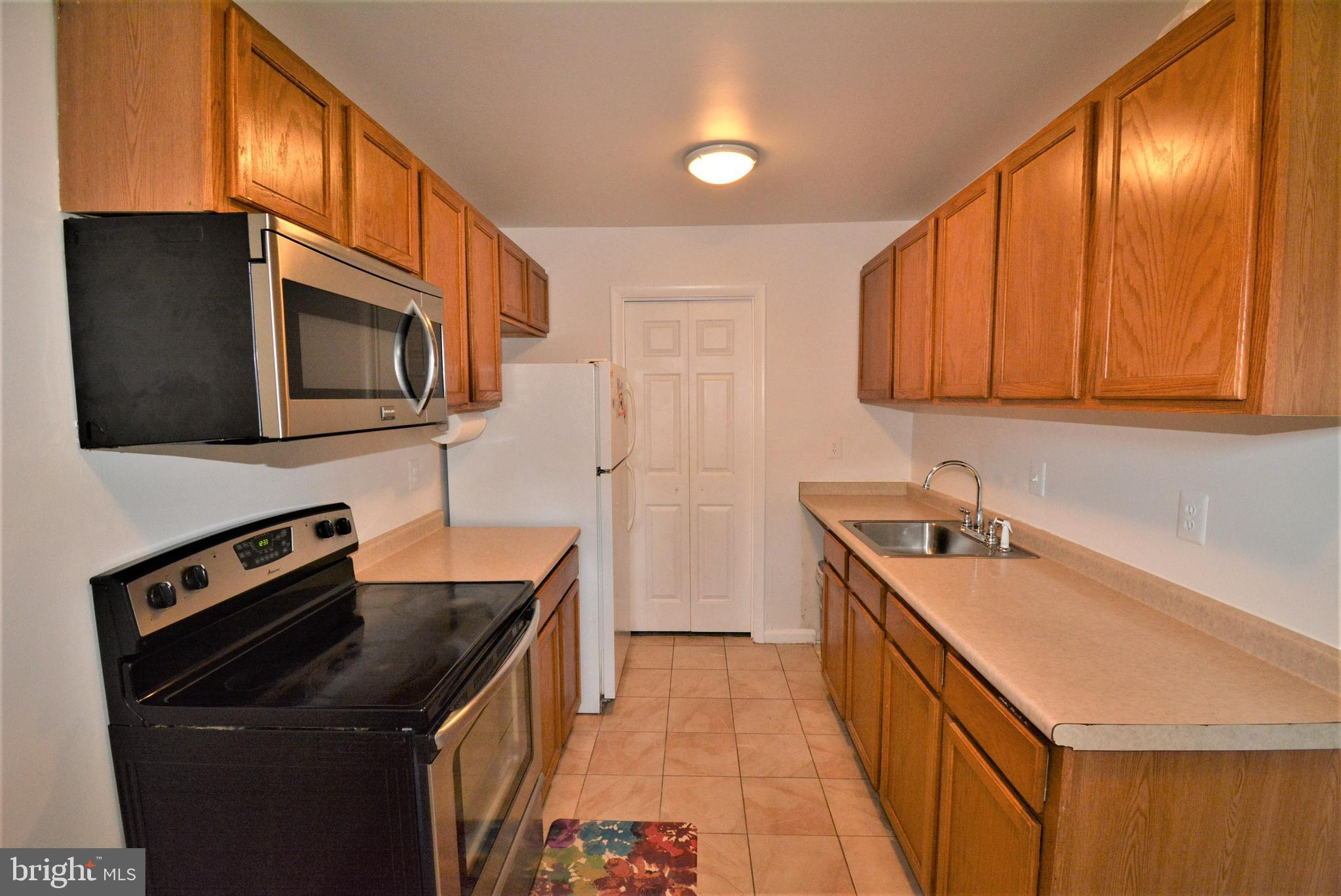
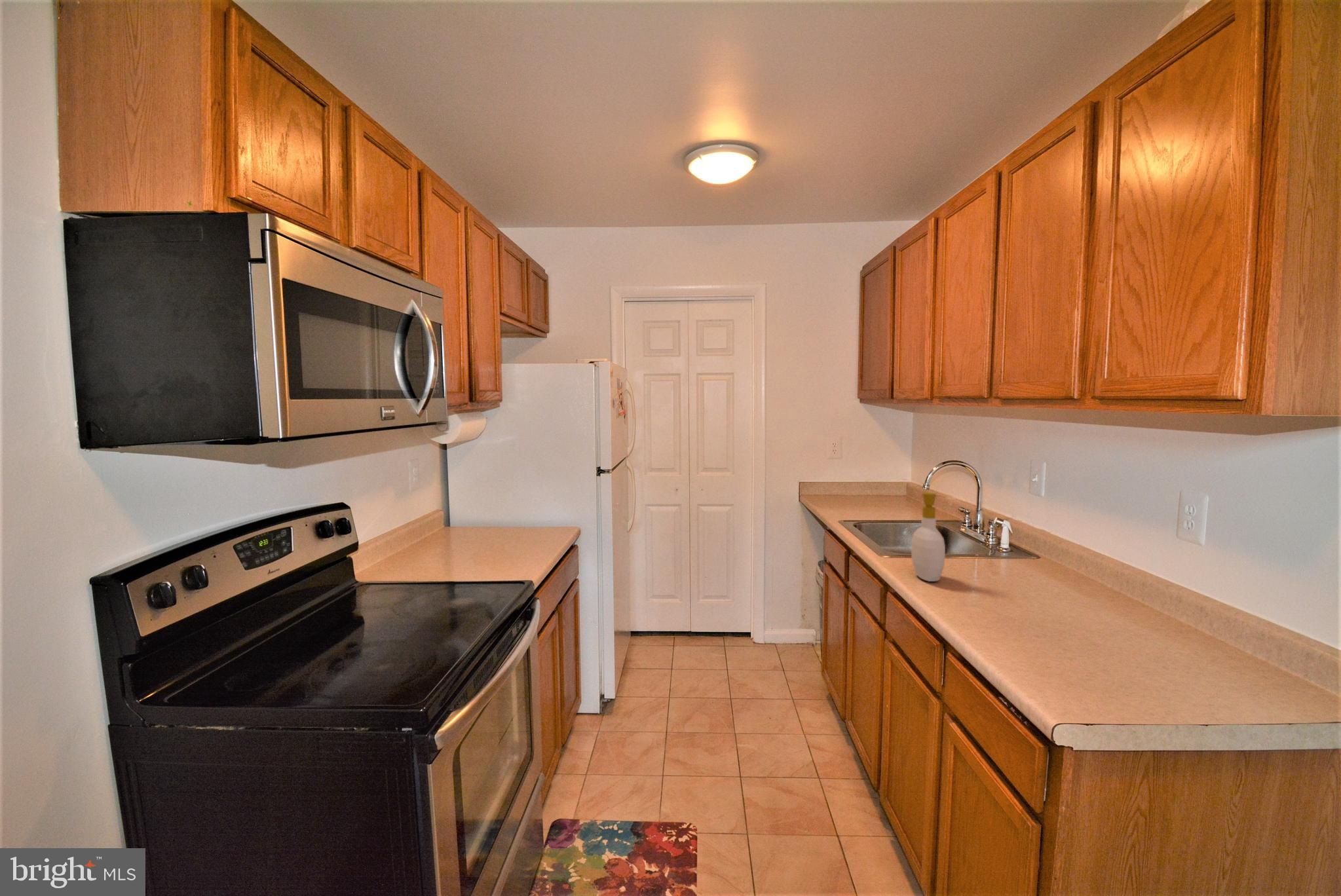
+ soap bottle [911,492,947,582]
